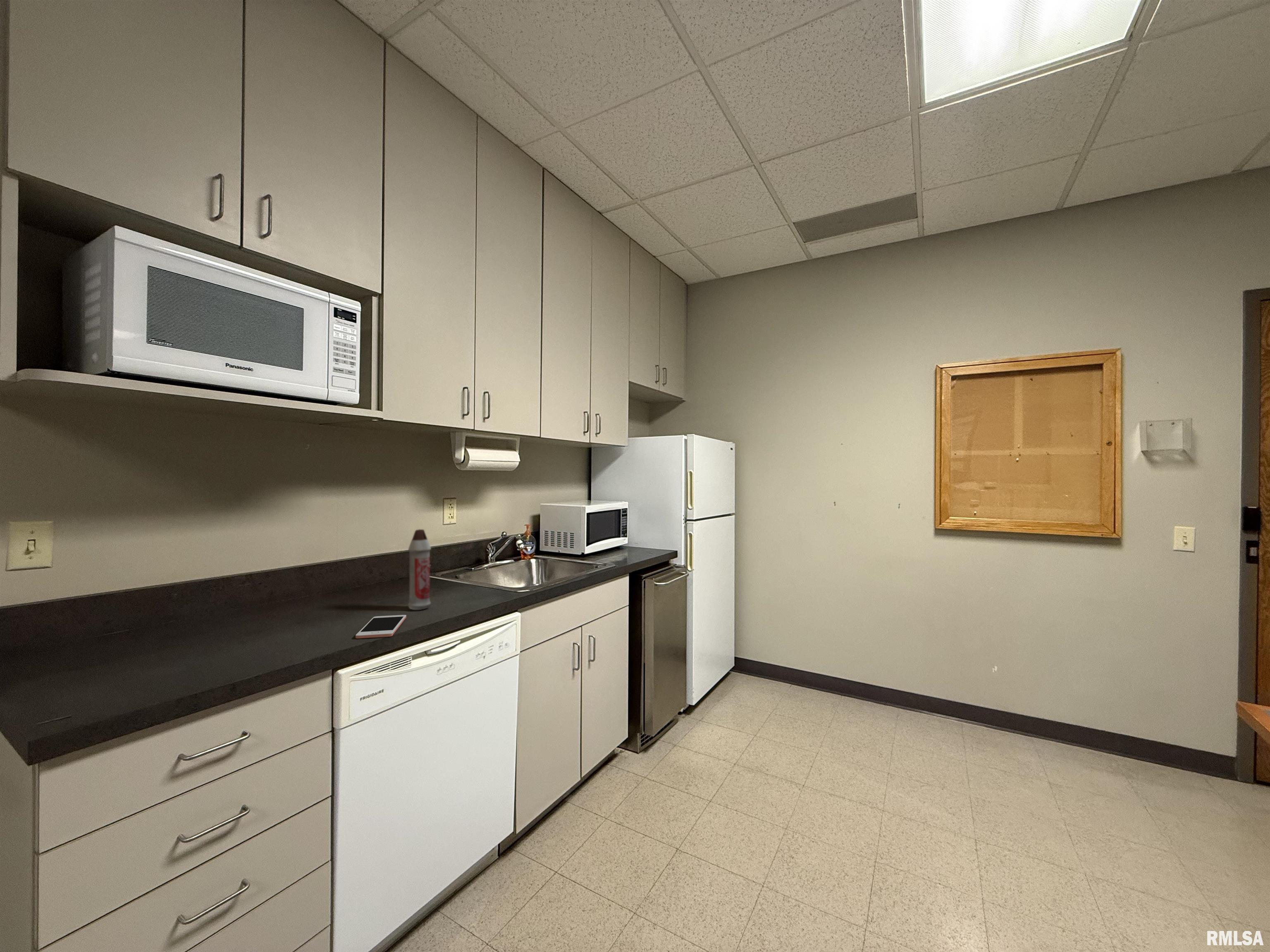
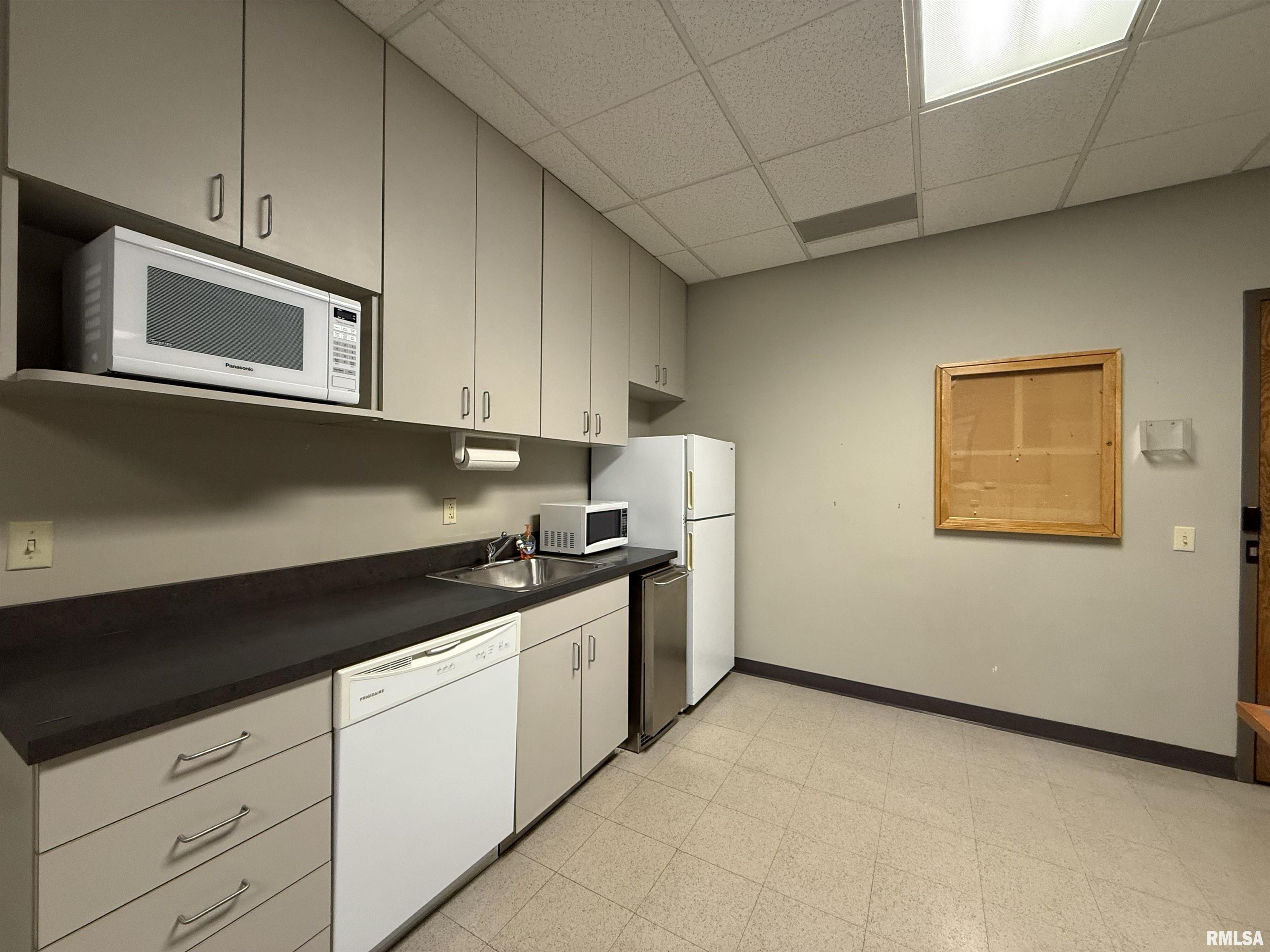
- spray bottle [408,529,432,610]
- cell phone [355,614,407,639]
